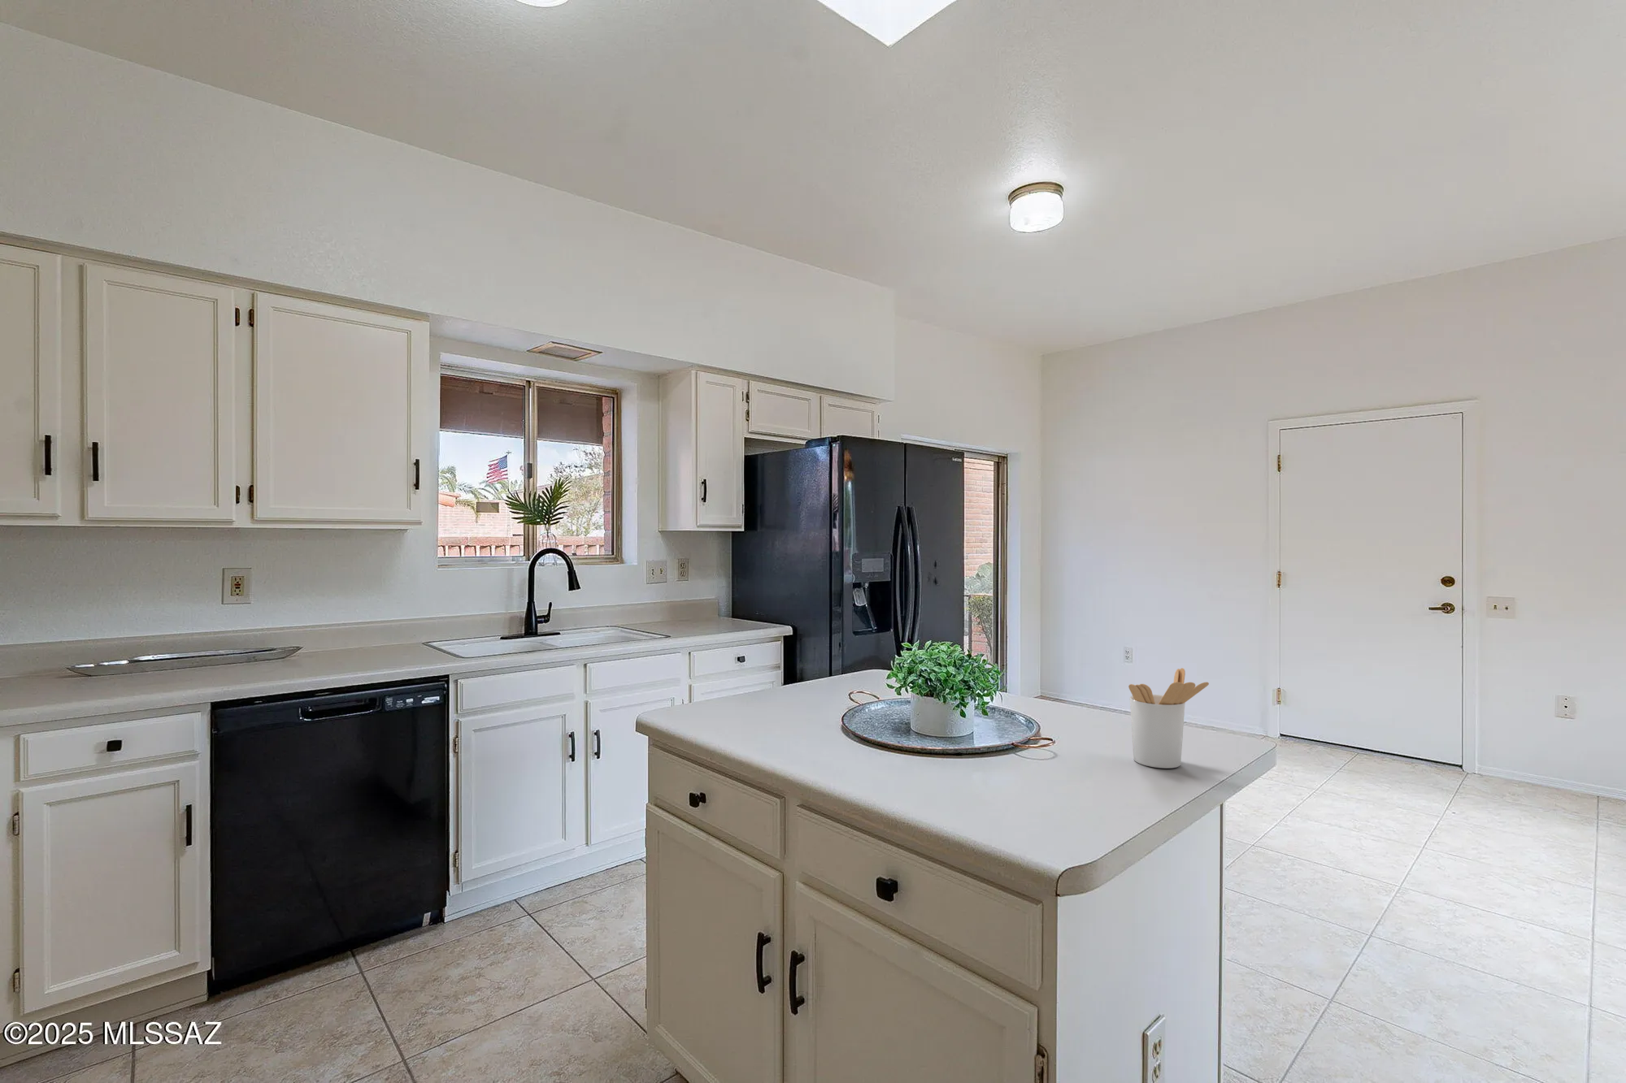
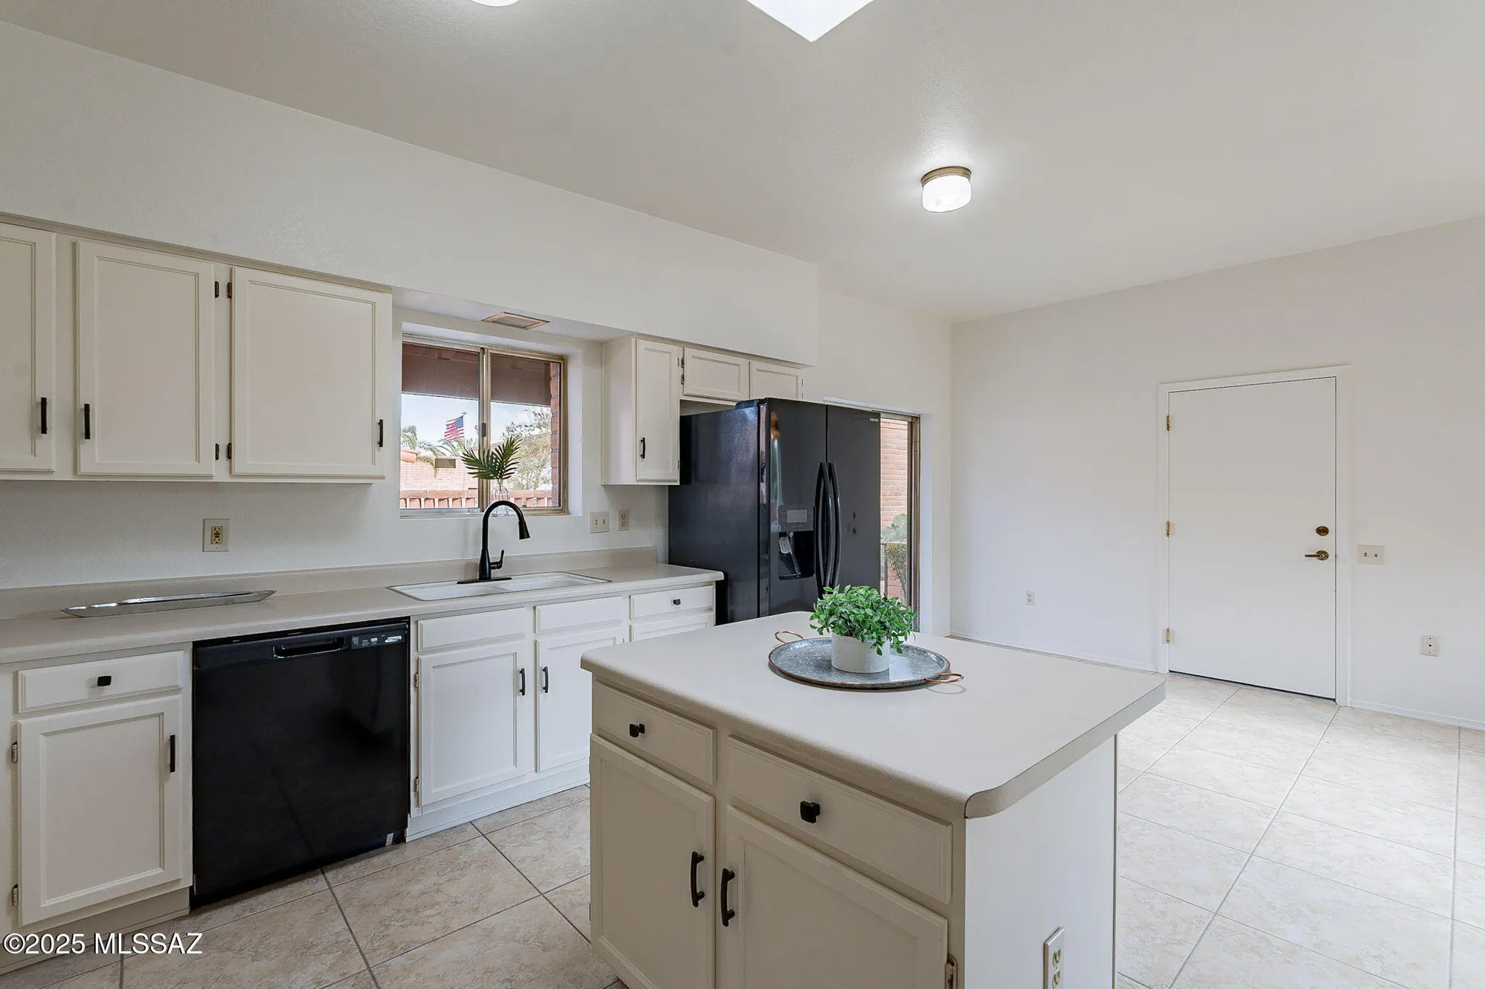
- utensil holder [1128,667,1210,770]
